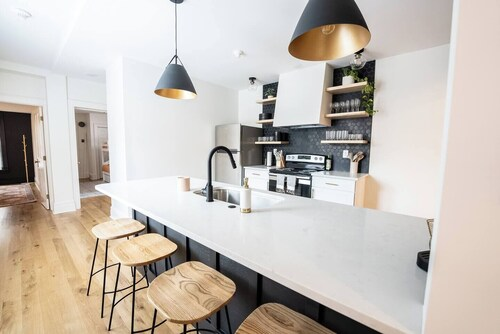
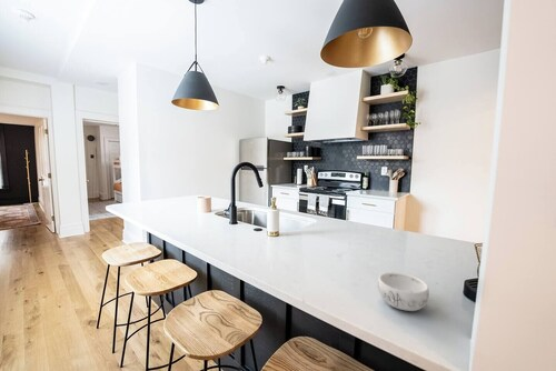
+ decorative bowl [377,271,430,312]
